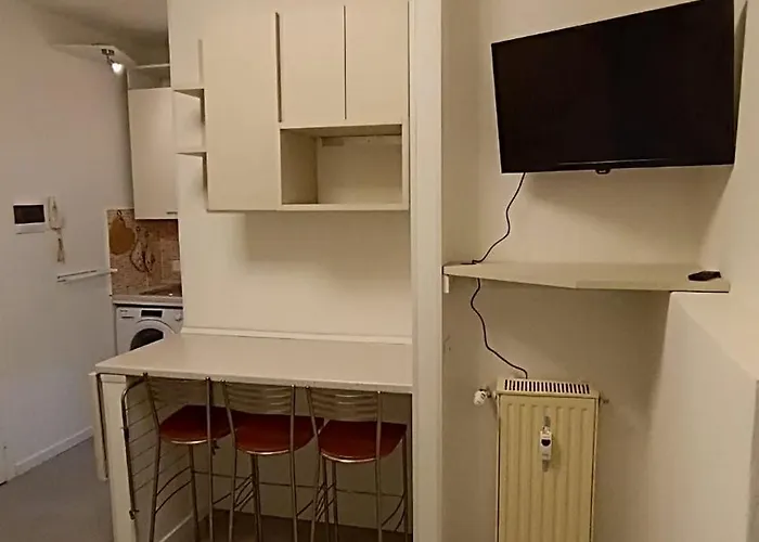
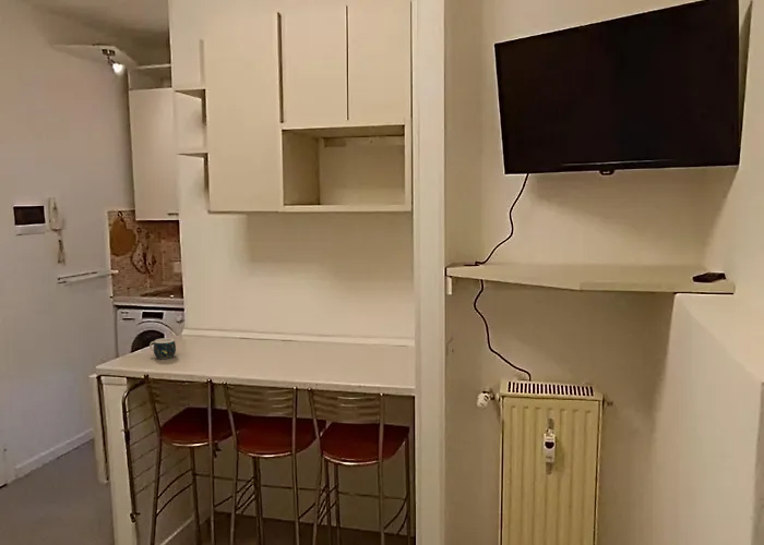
+ mug [148,337,177,360]
